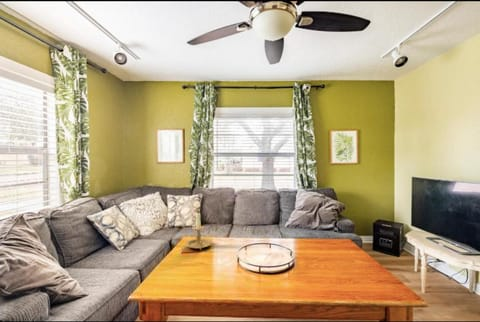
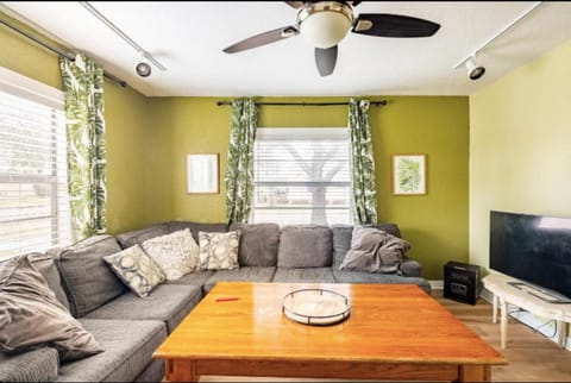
- candle holder [184,212,213,251]
